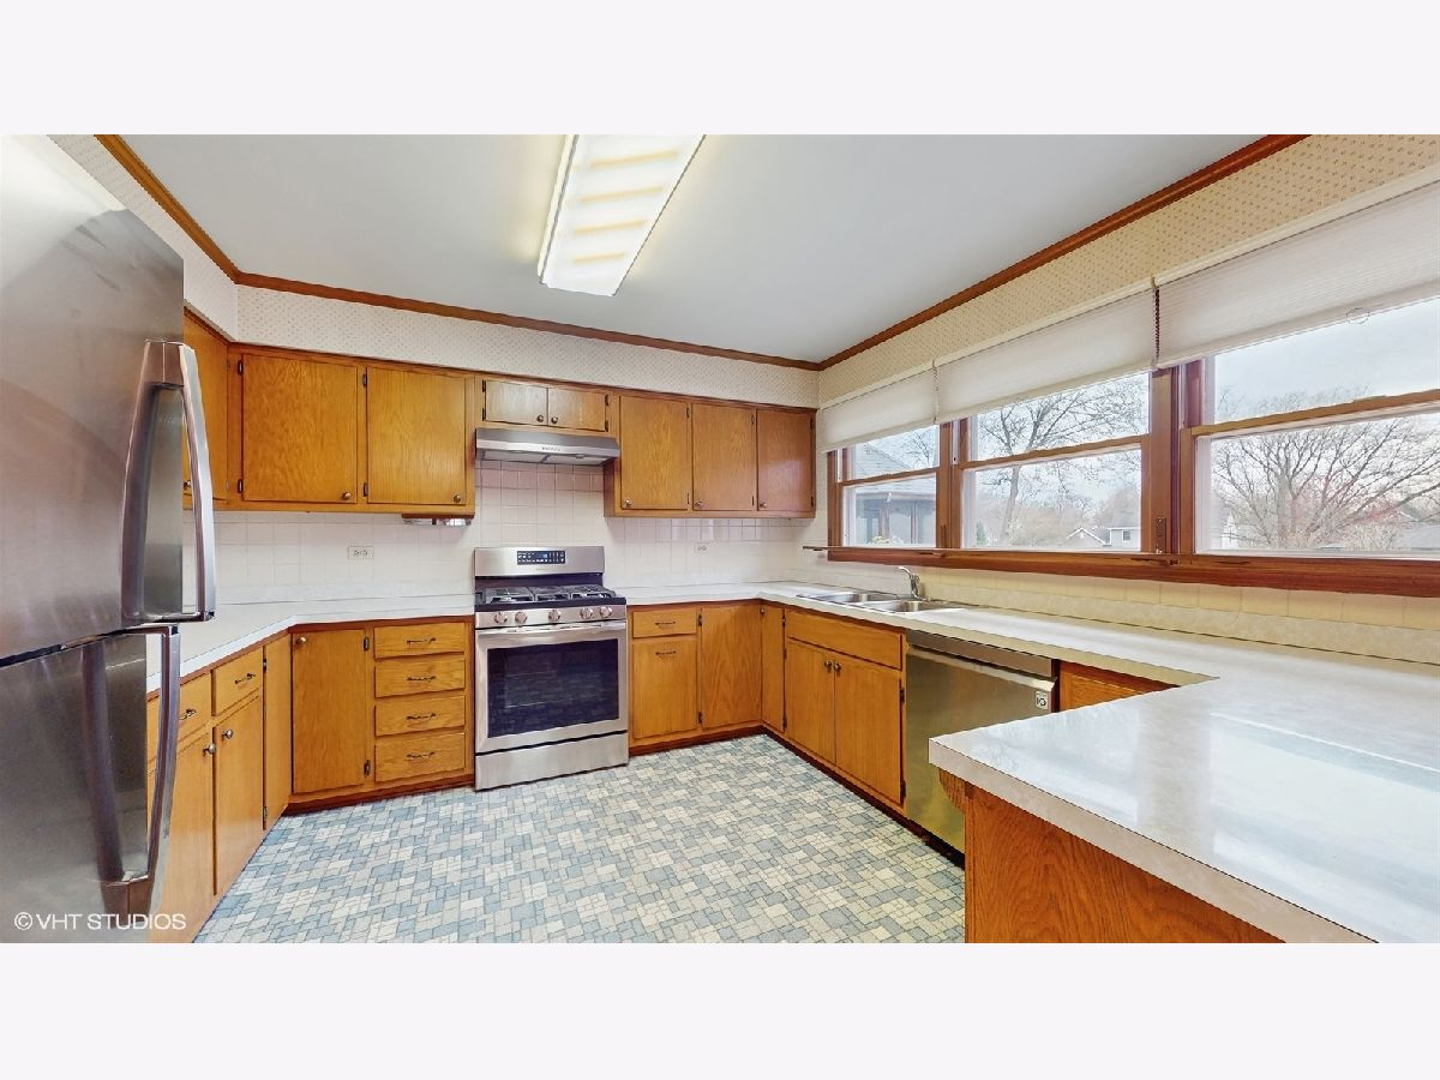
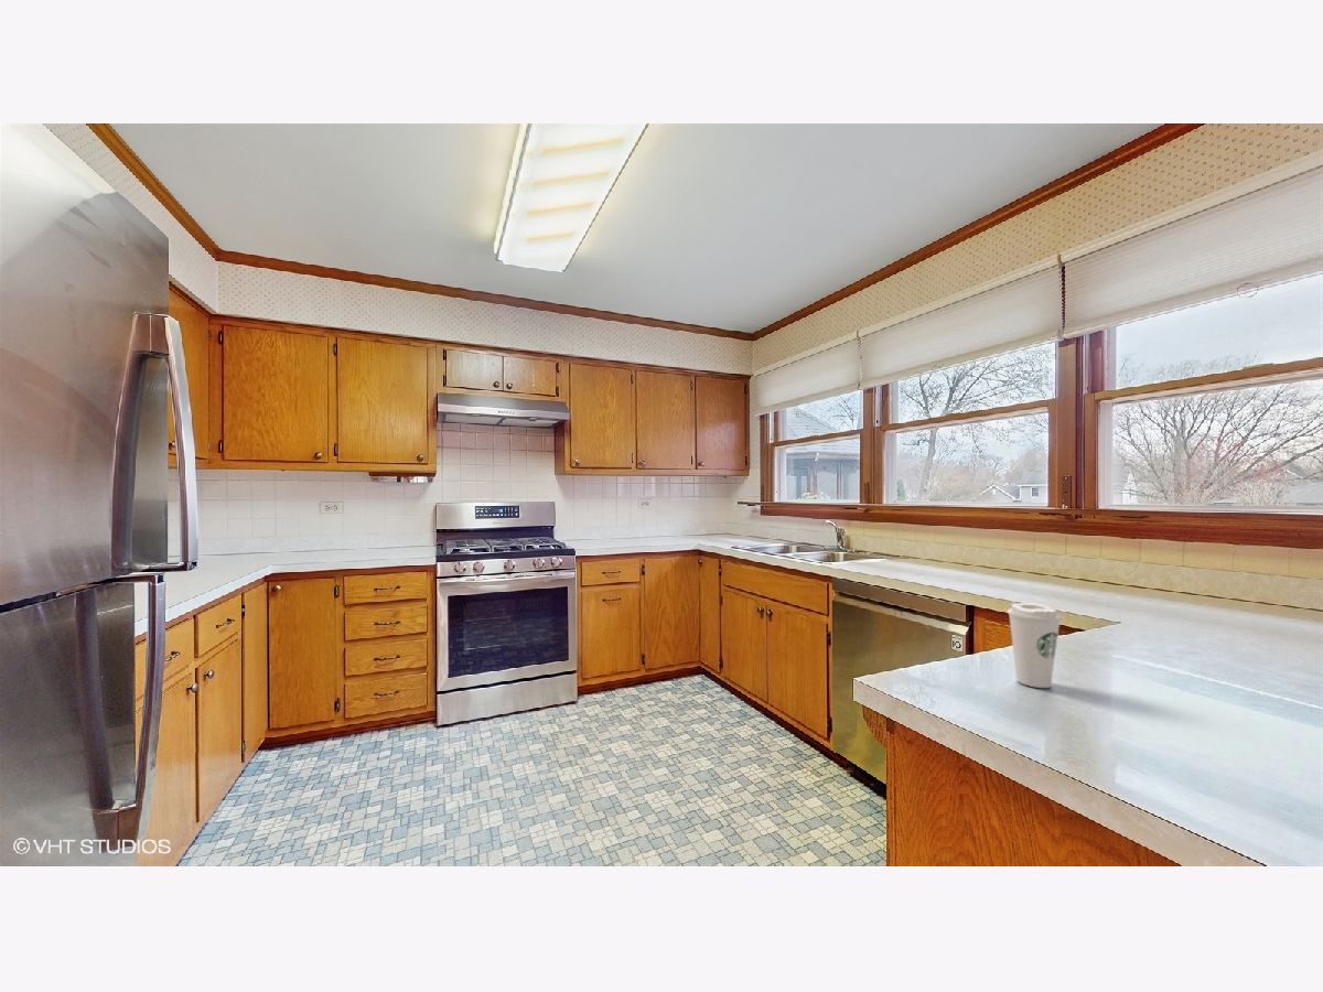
+ coffee cup [1007,602,1063,689]
